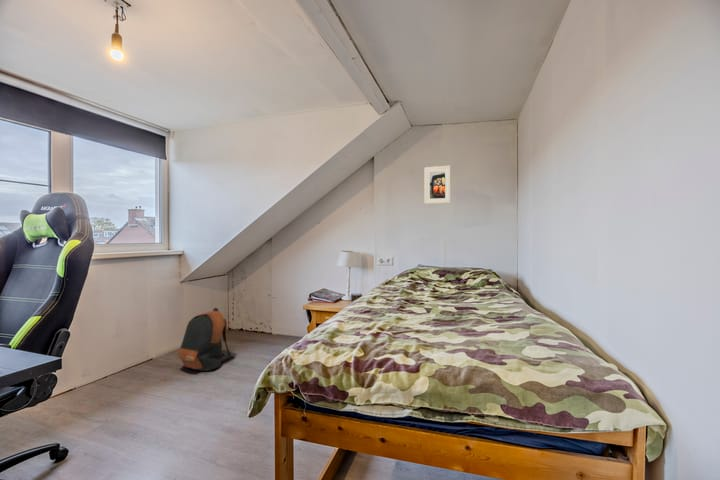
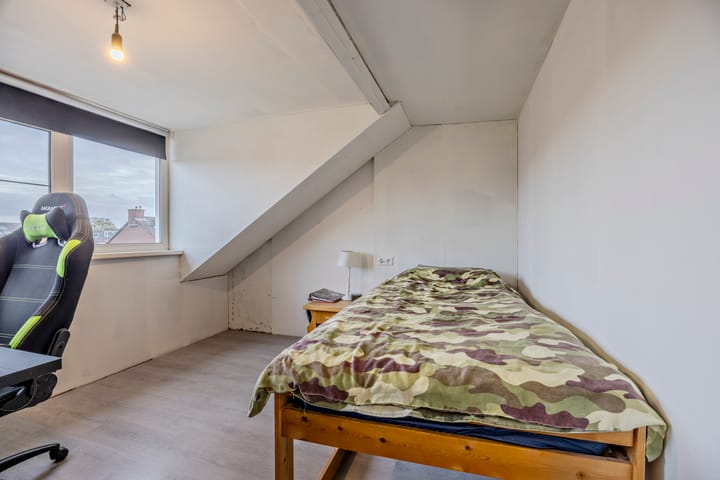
- backpack [177,307,235,372]
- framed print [424,165,451,205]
